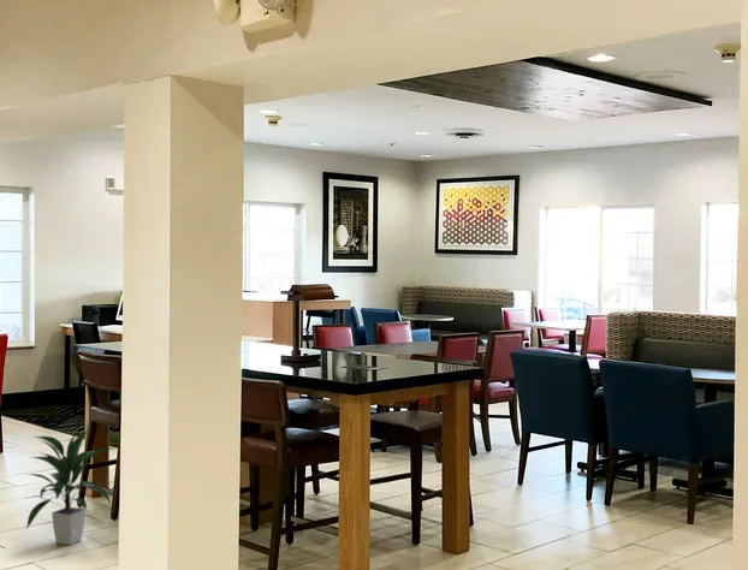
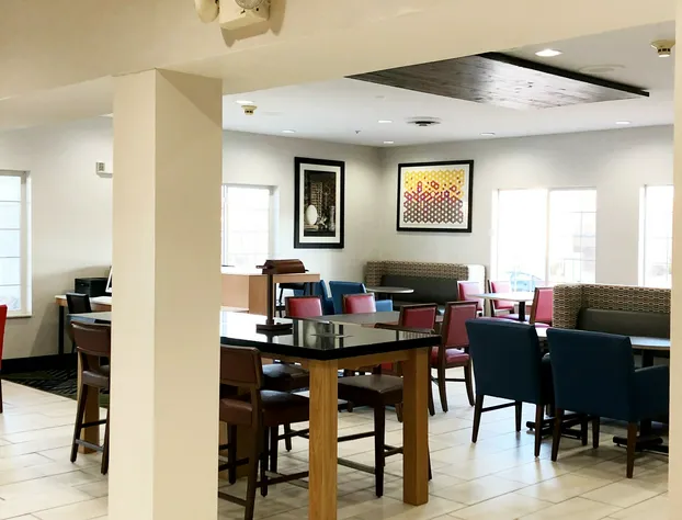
- indoor plant [24,428,118,546]
